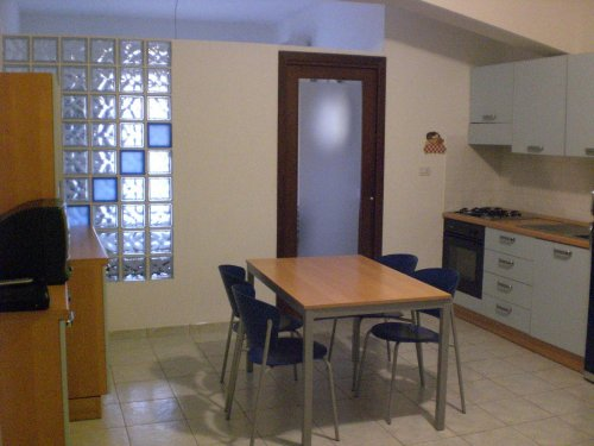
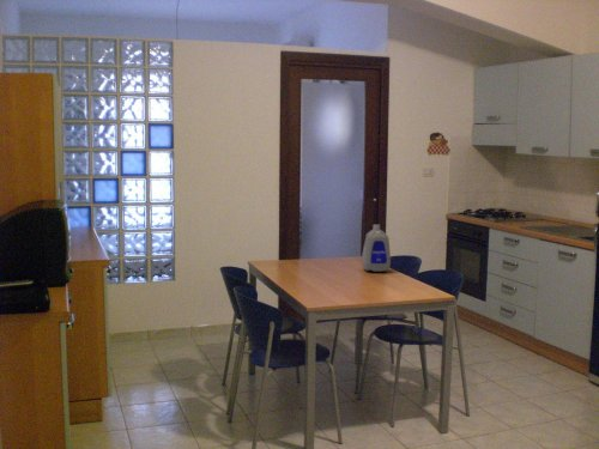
+ bottle [361,224,392,273]
